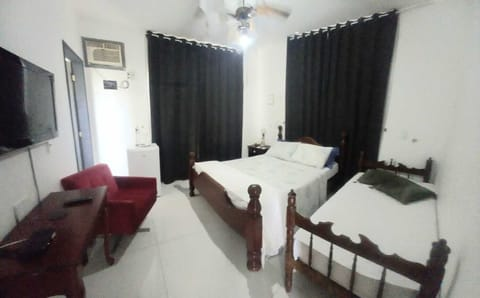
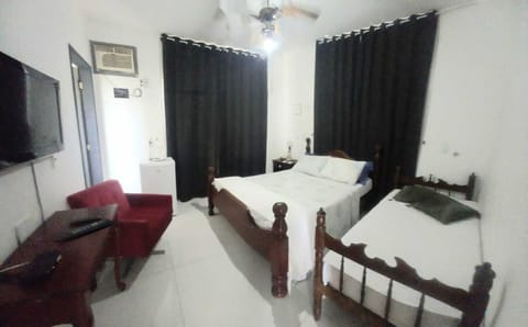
+ remote control [66,217,117,239]
